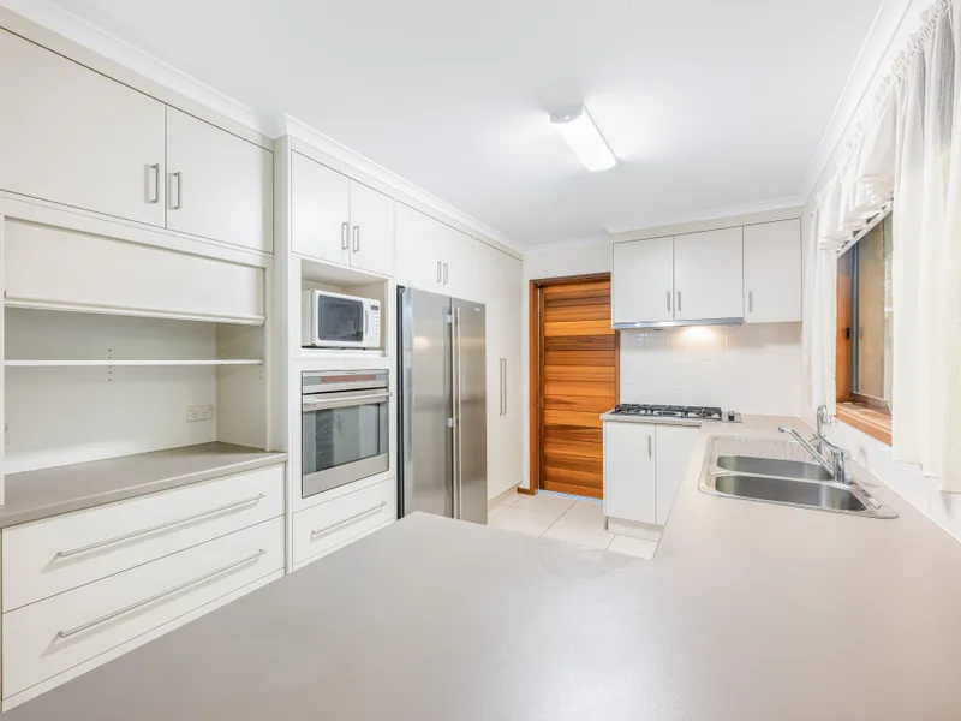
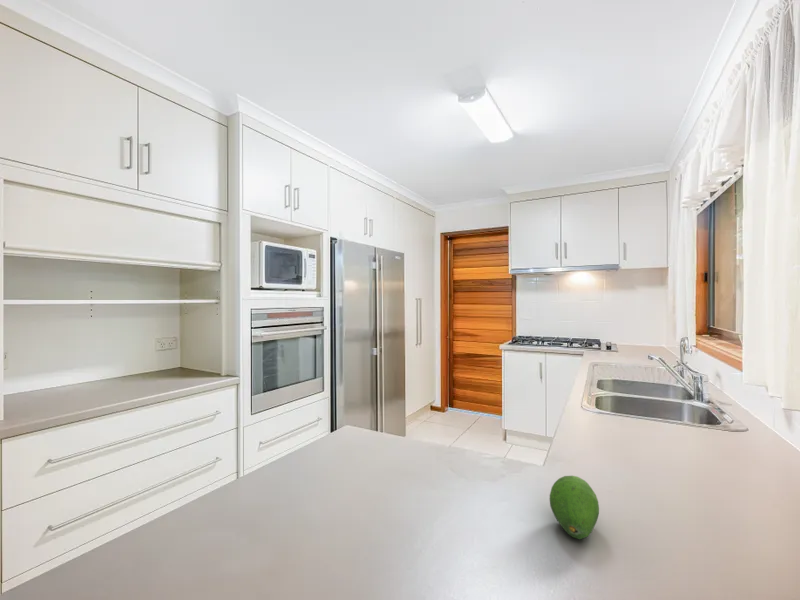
+ fruit [549,475,600,540]
